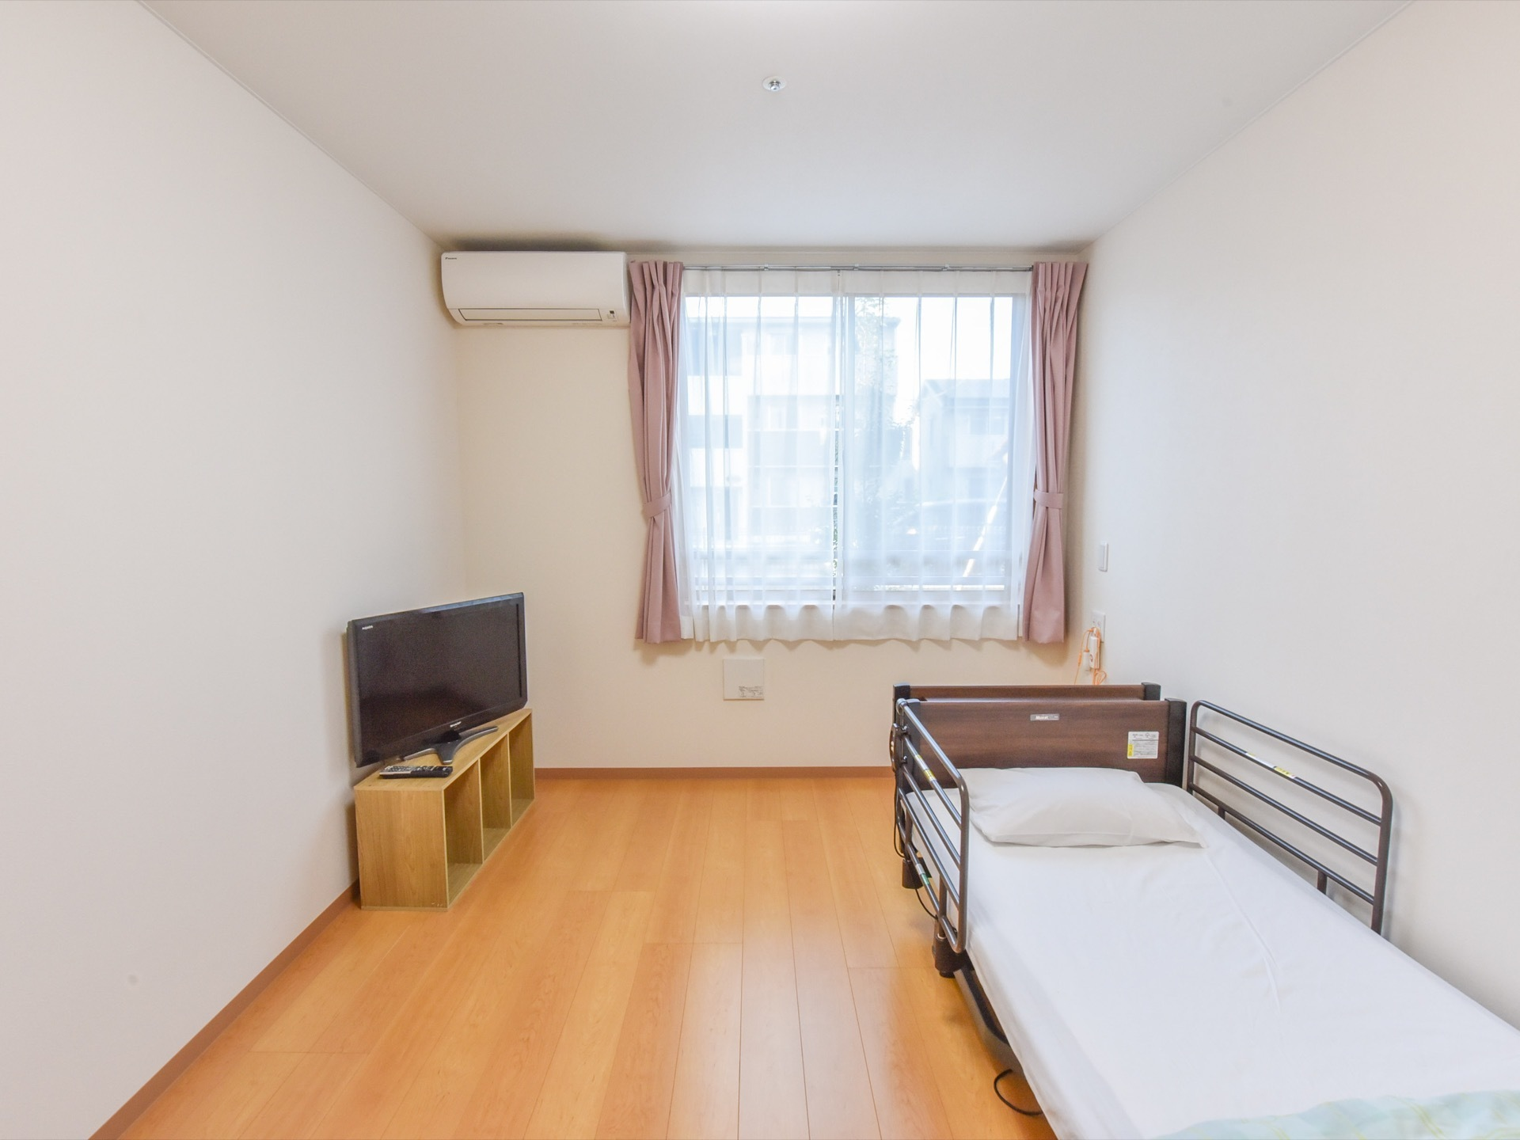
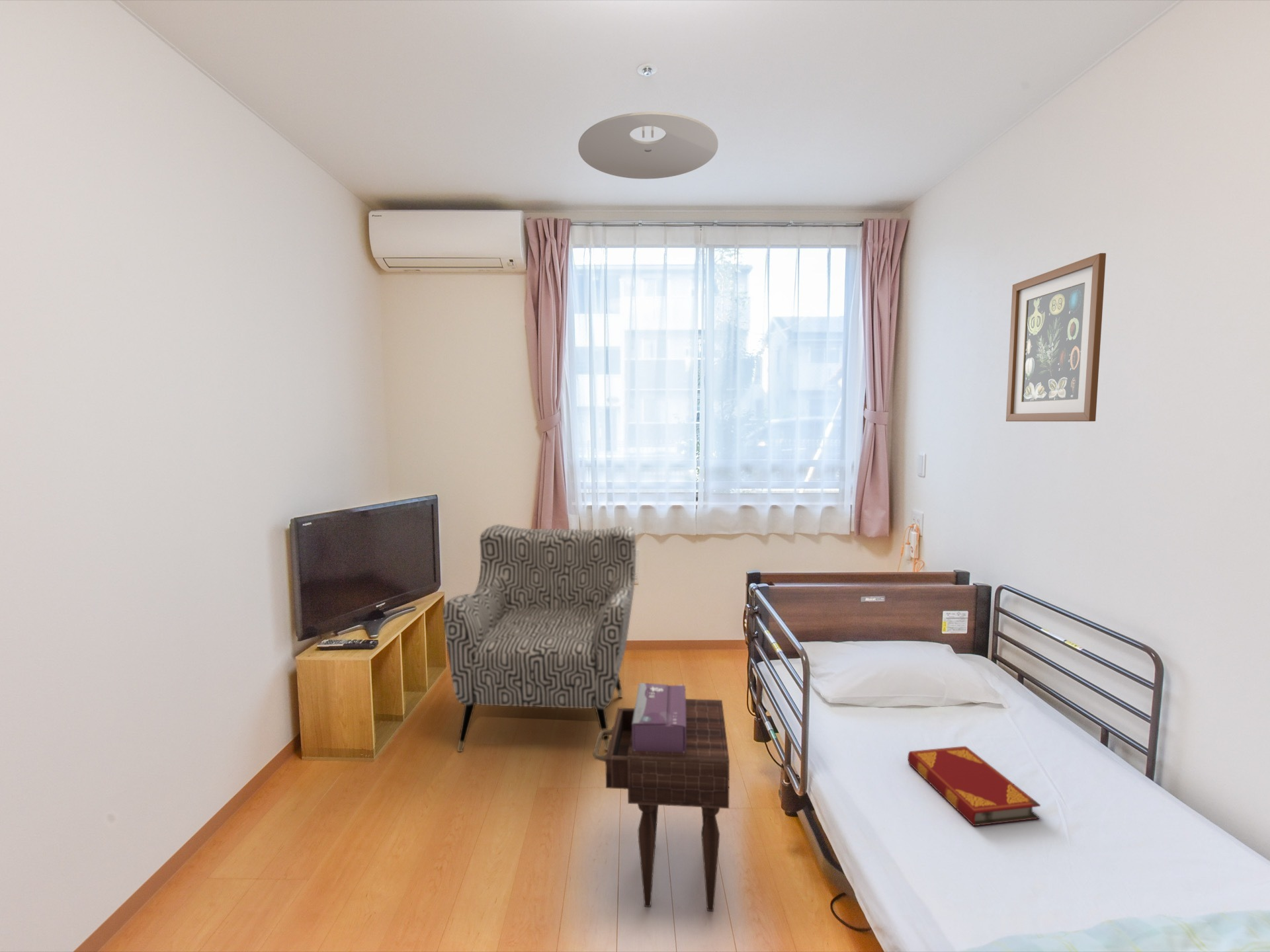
+ ceiling light [577,111,718,180]
+ nightstand [592,698,730,912]
+ armchair [443,524,637,752]
+ wall art [1005,253,1107,422]
+ tissue box [632,682,687,752]
+ hardback book [907,746,1041,826]
